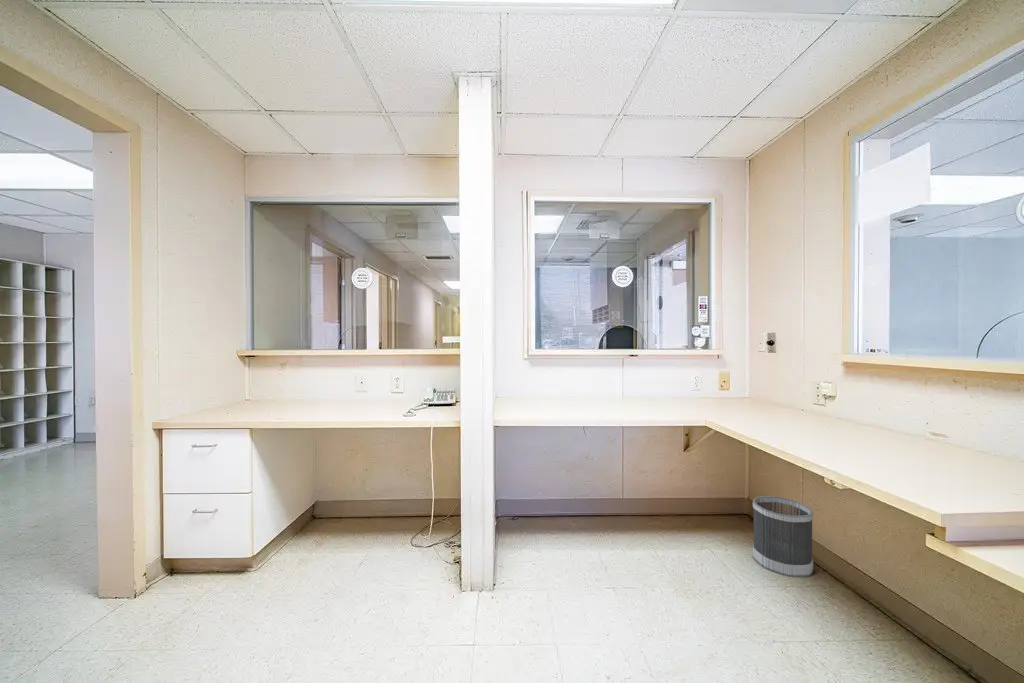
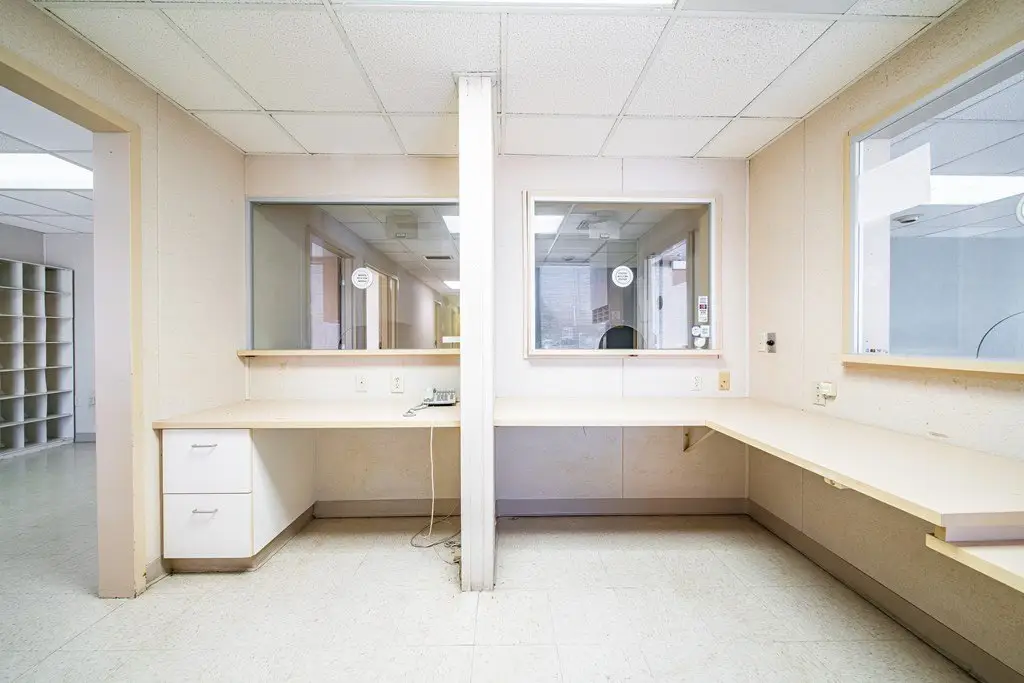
- wastebasket [752,495,814,578]
